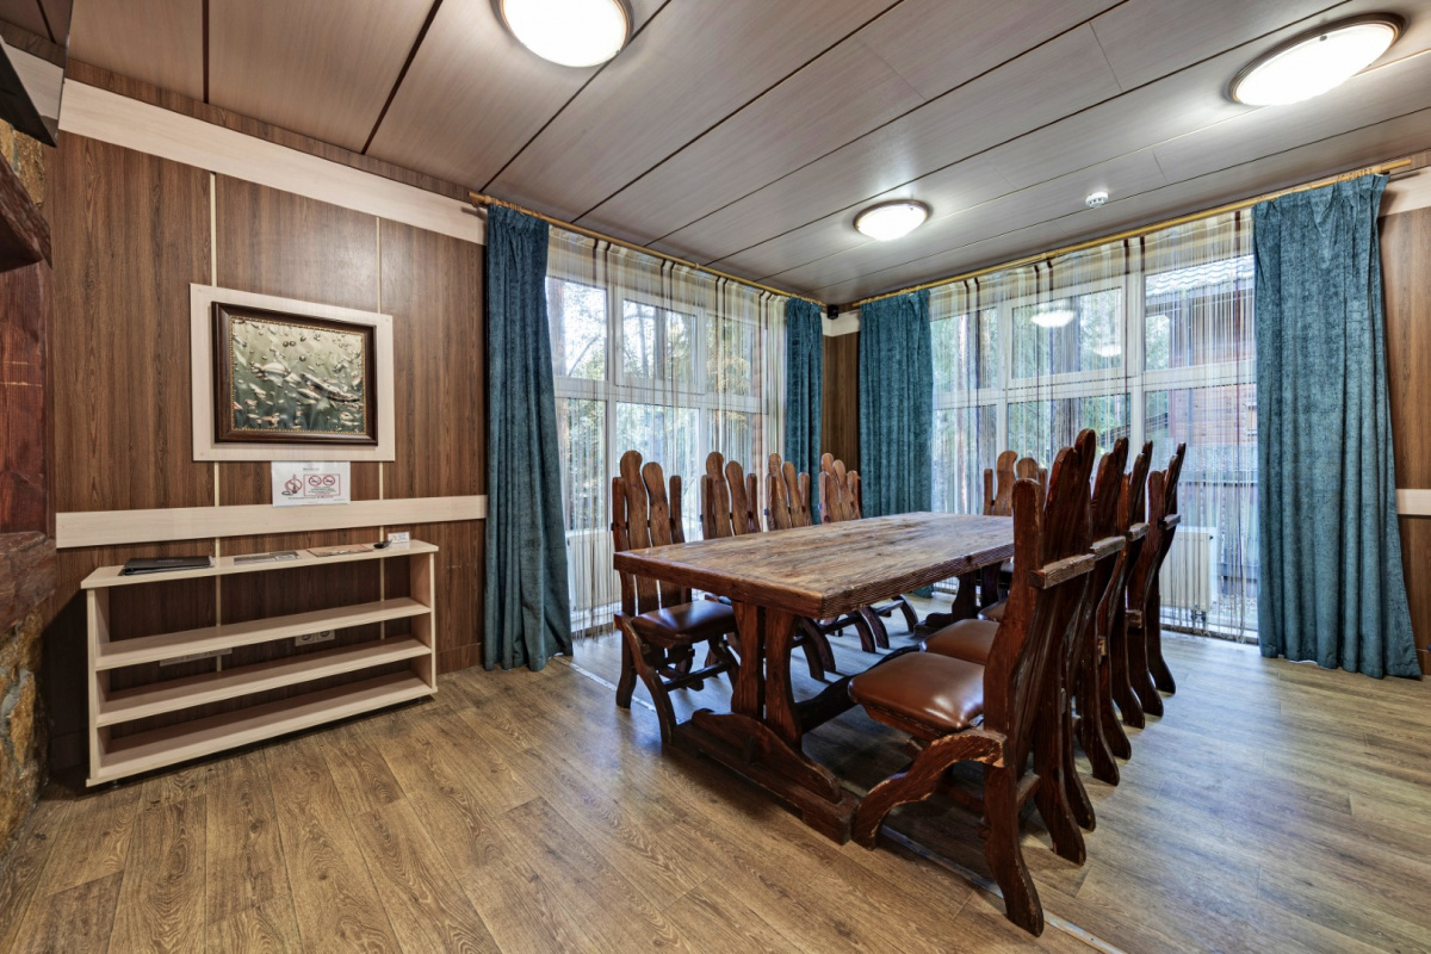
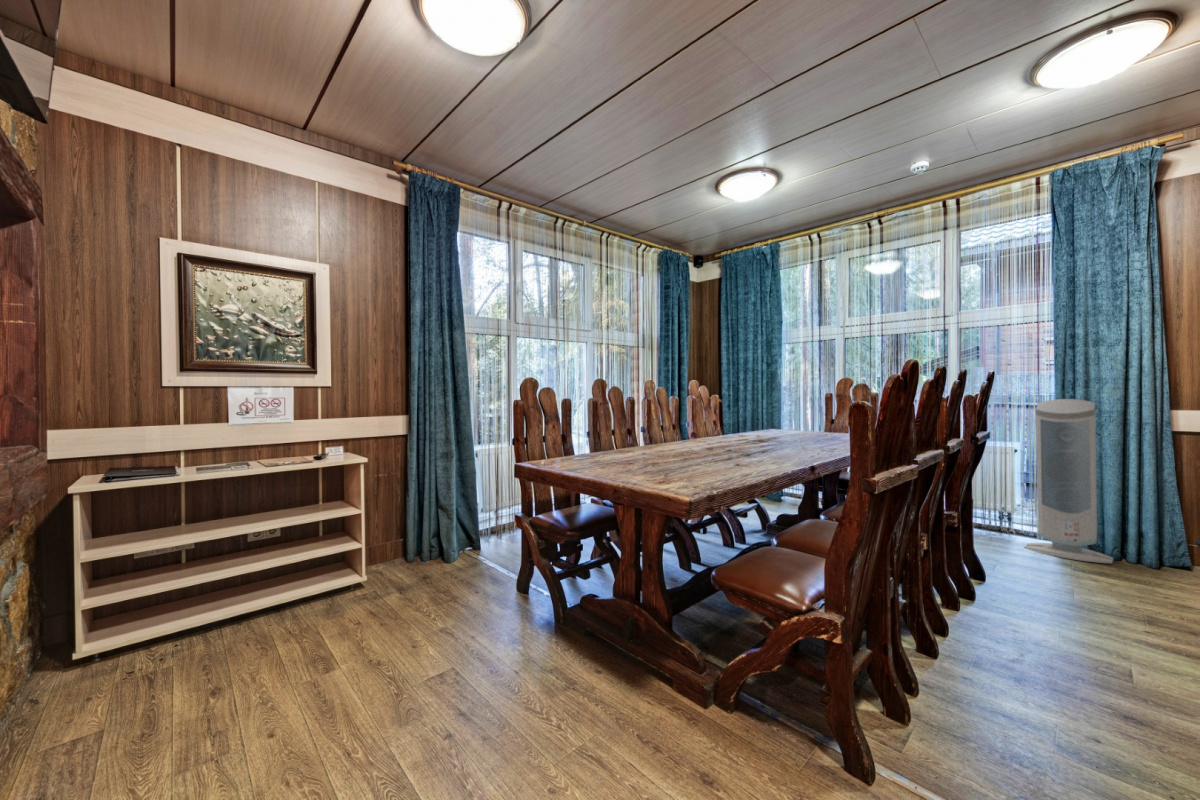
+ air purifier [1023,398,1114,565]
